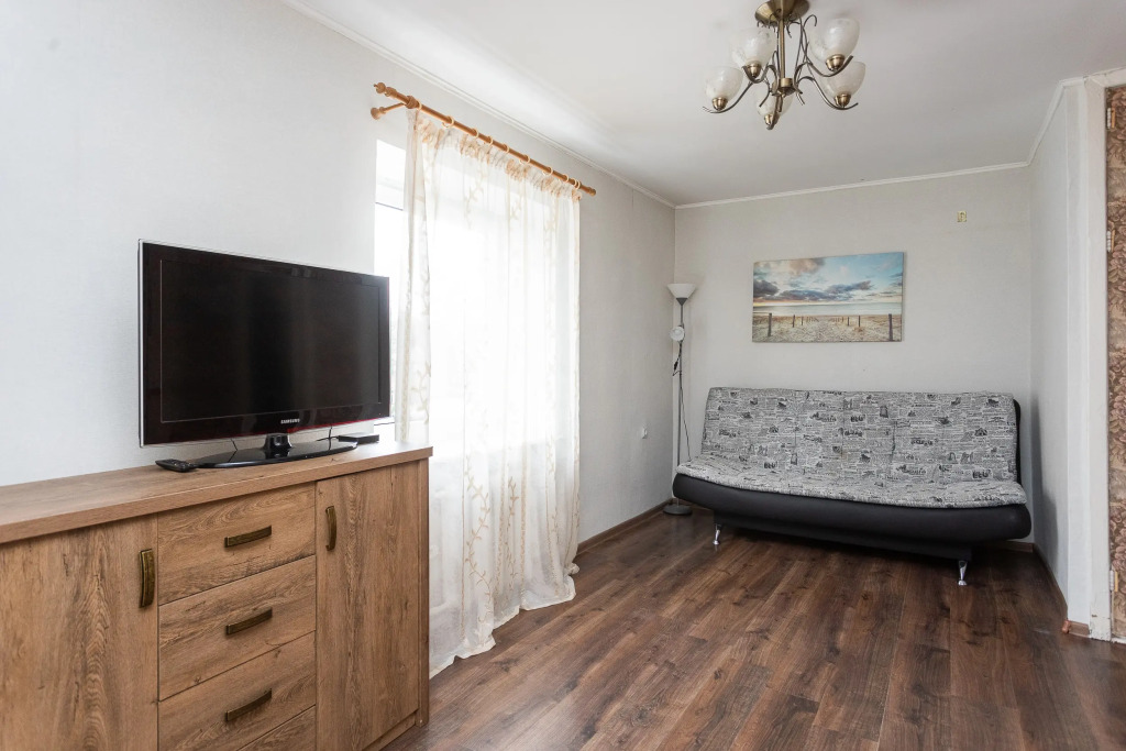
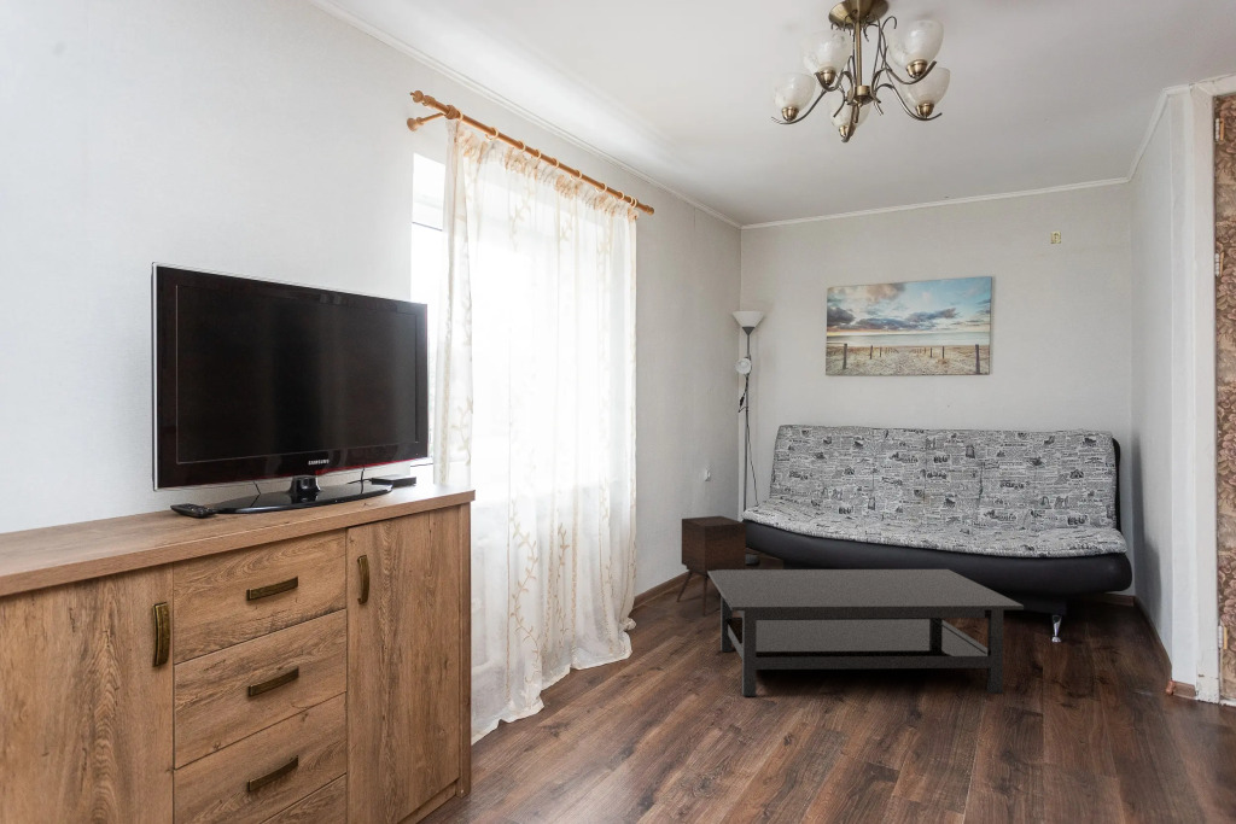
+ side table [676,515,747,616]
+ coffee table [707,568,1025,697]
